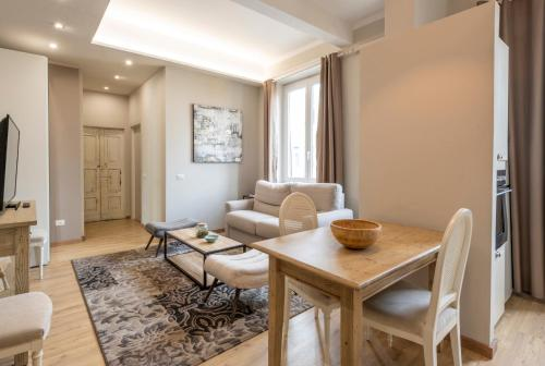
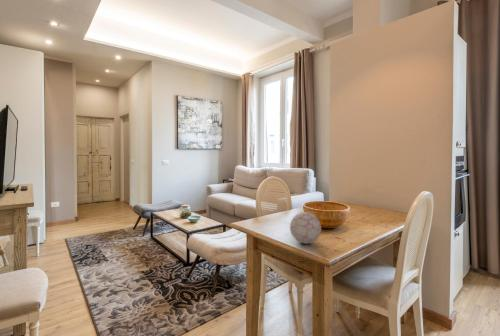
+ decorative ball [289,211,322,245]
